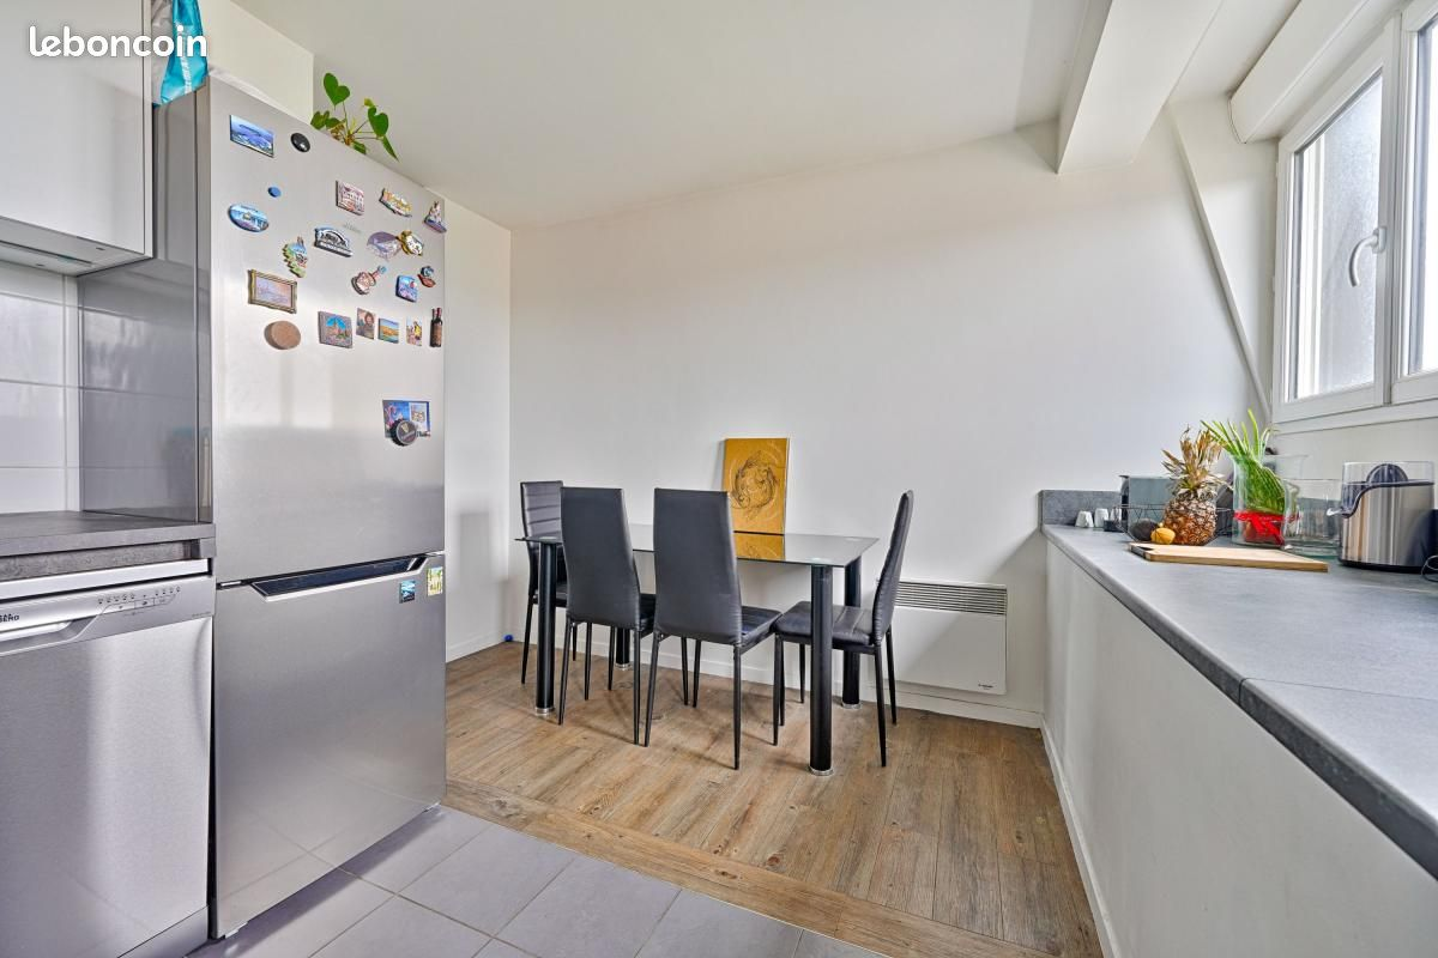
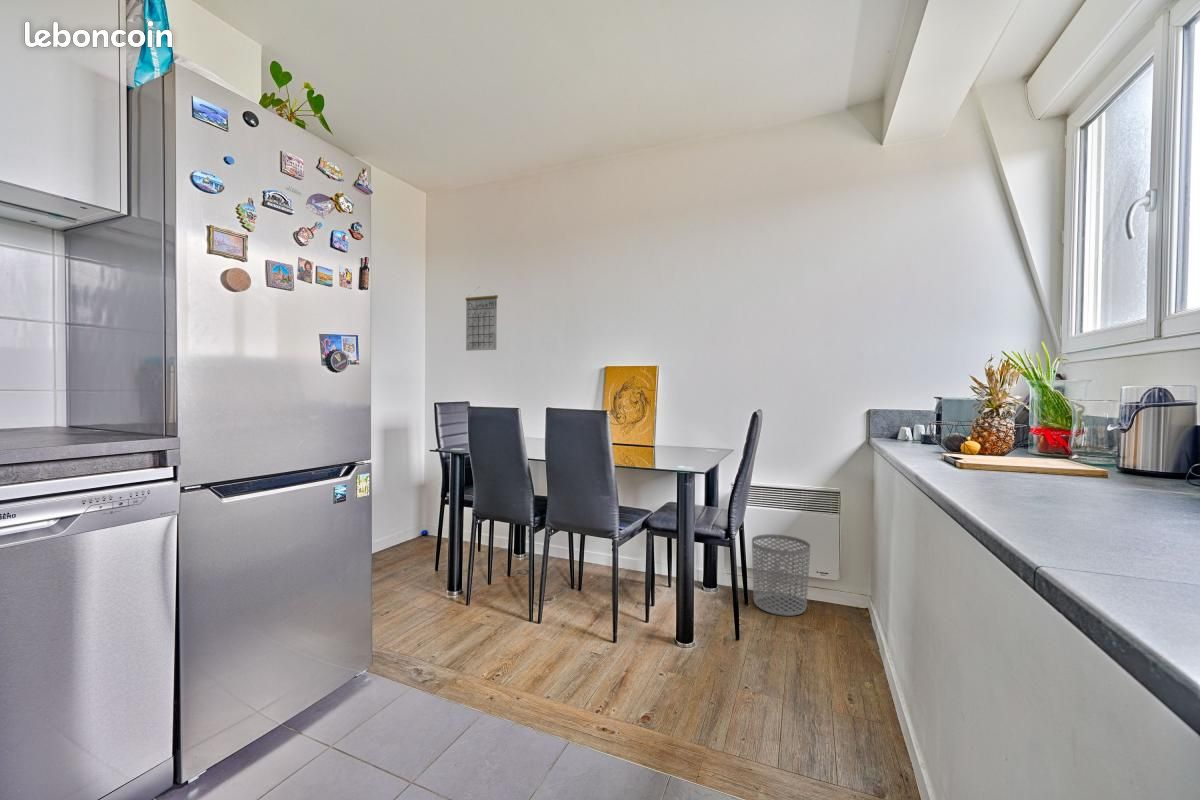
+ calendar [465,287,499,352]
+ waste bin [751,533,811,617]
